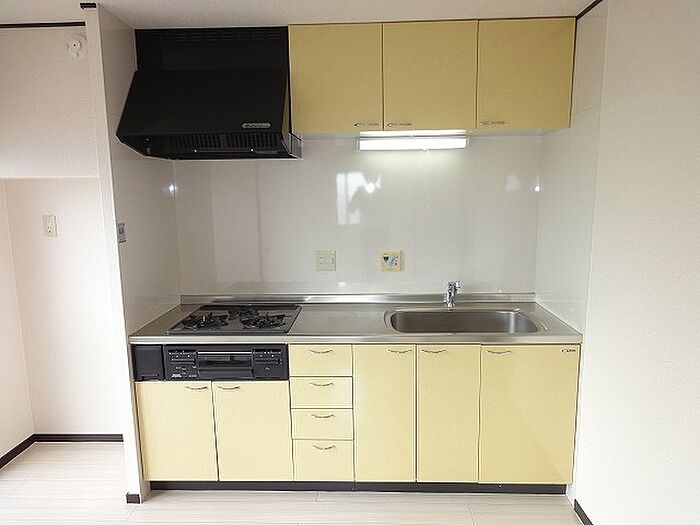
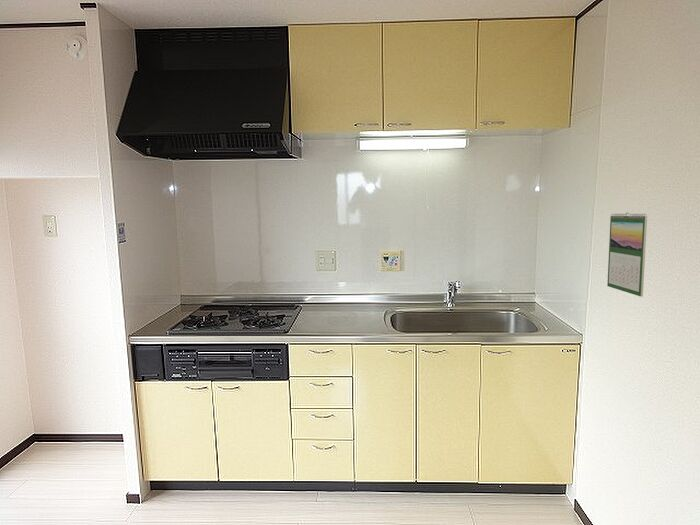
+ calendar [606,211,648,298]
